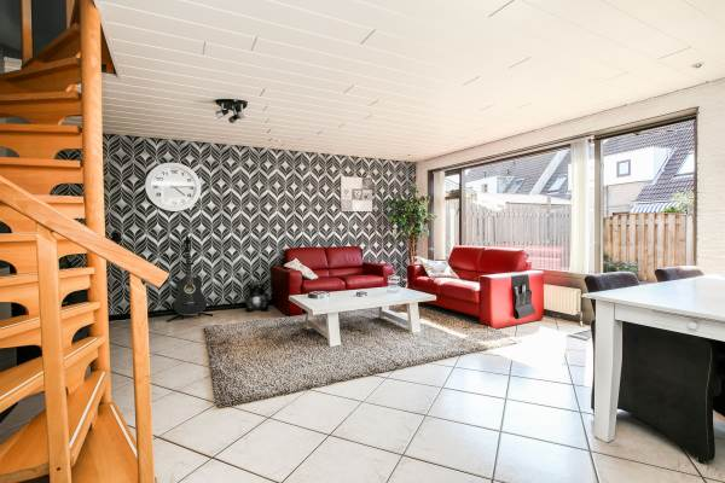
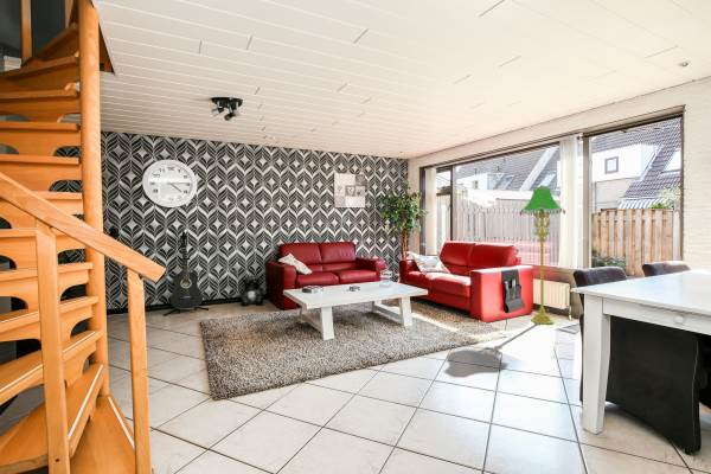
+ floor lamp [519,184,566,326]
